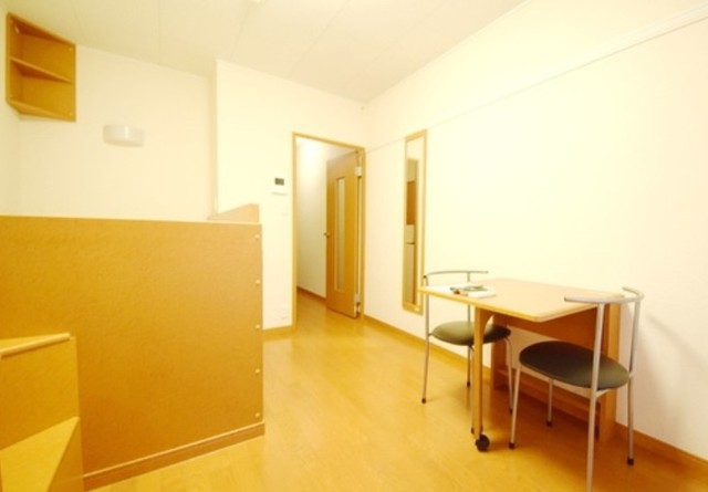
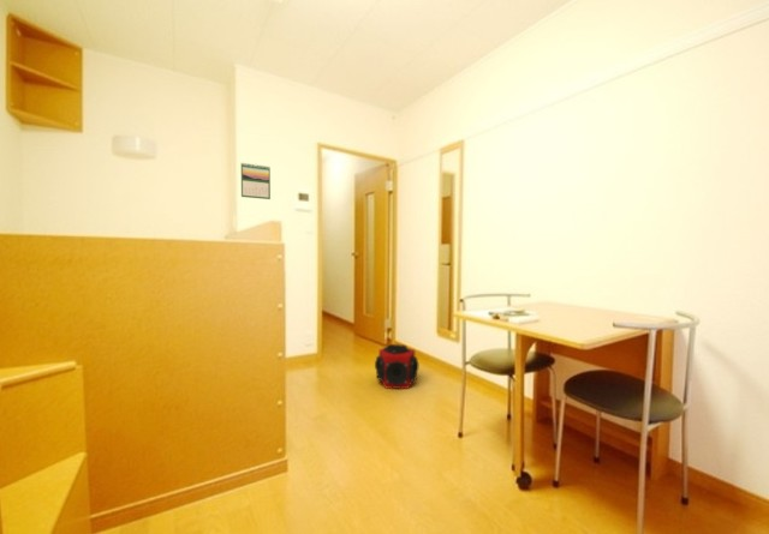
+ speaker [374,343,419,390]
+ calendar [240,162,272,200]
